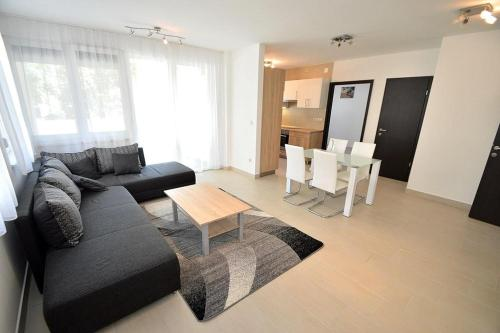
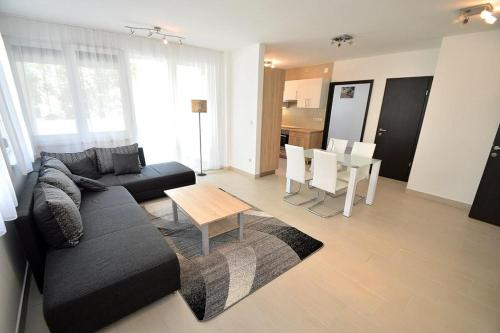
+ floor lamp [190,99,208,177]
